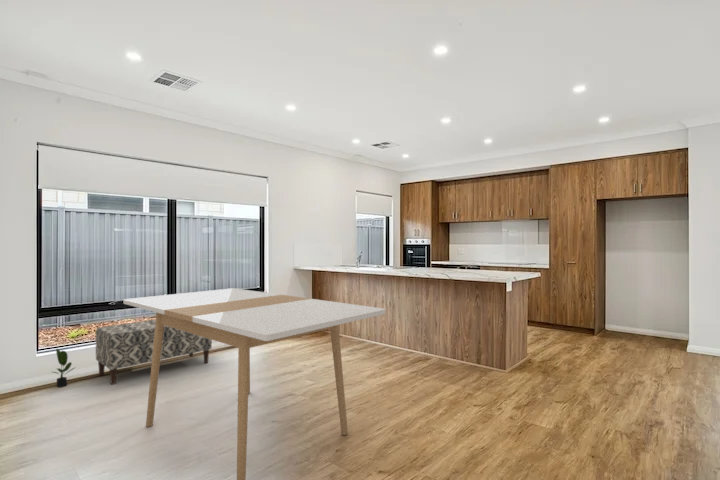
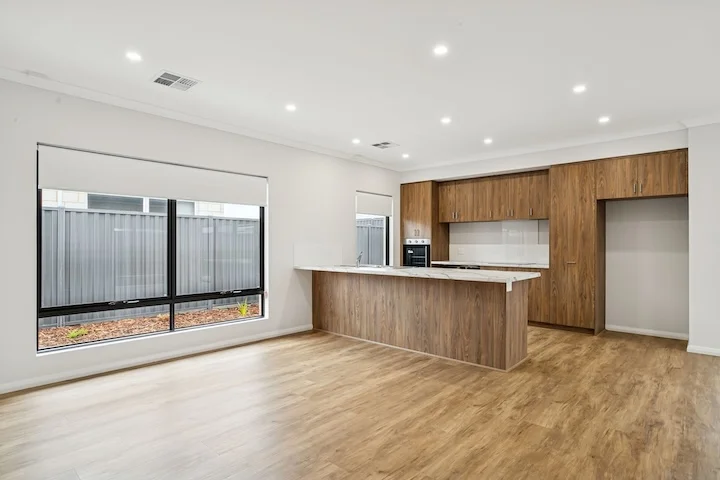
- potted plant [52,348,77,388]
- bench [95,319,213,386]
- dining table [122,287,386,480]
